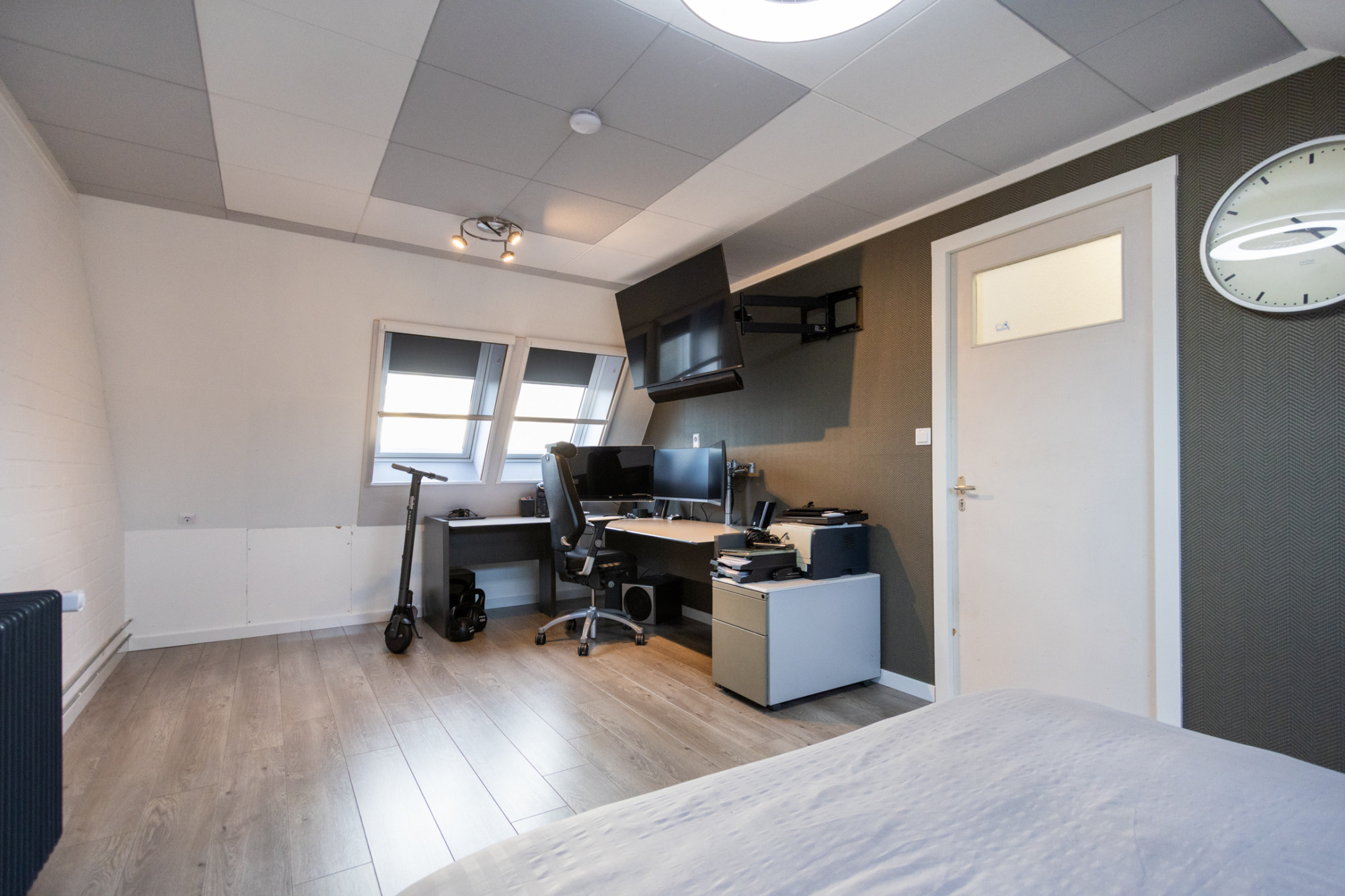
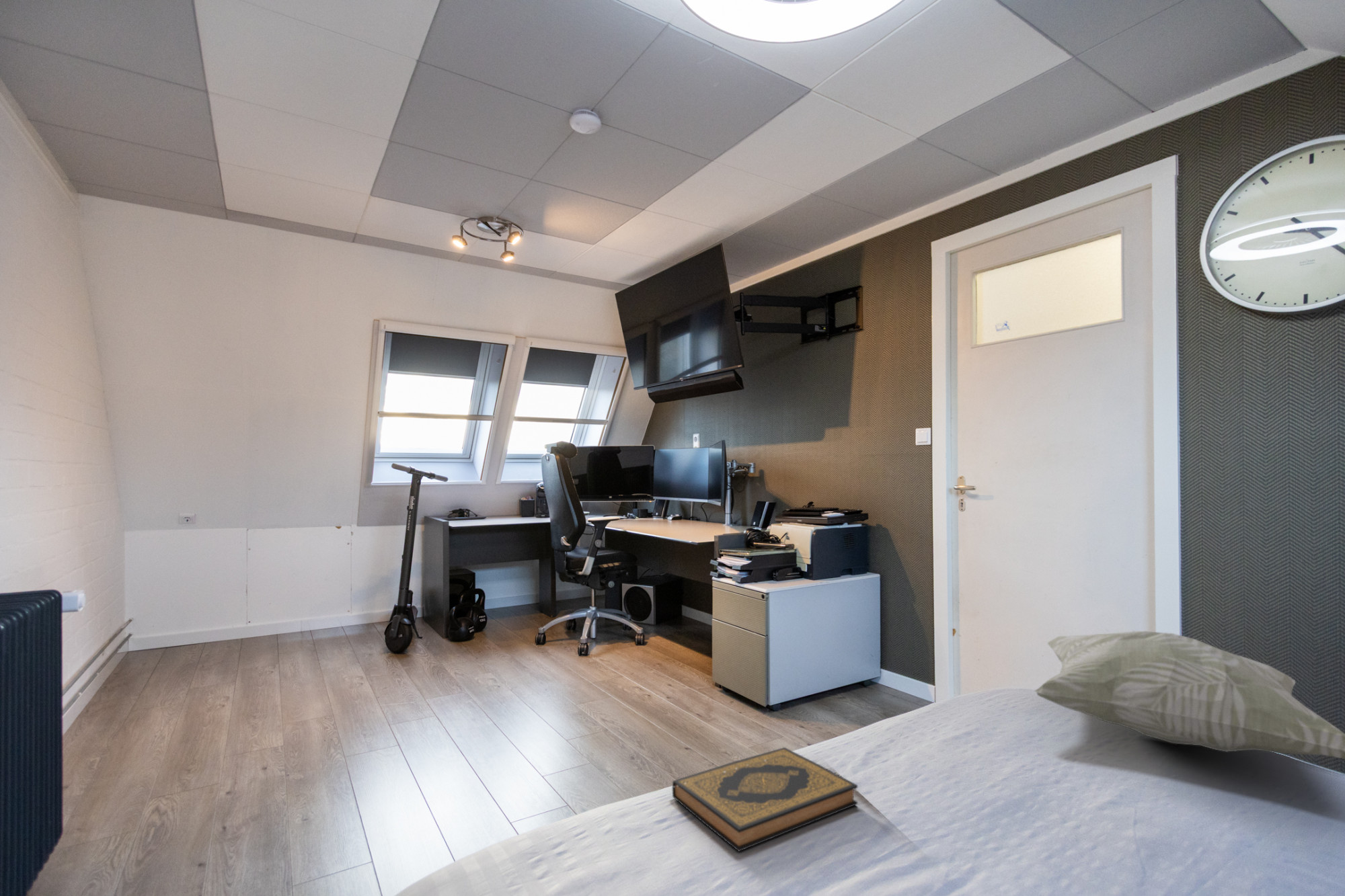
+ hardback book [671,747,858,852]
+ decorative pillow [1034,630,1345,760]
